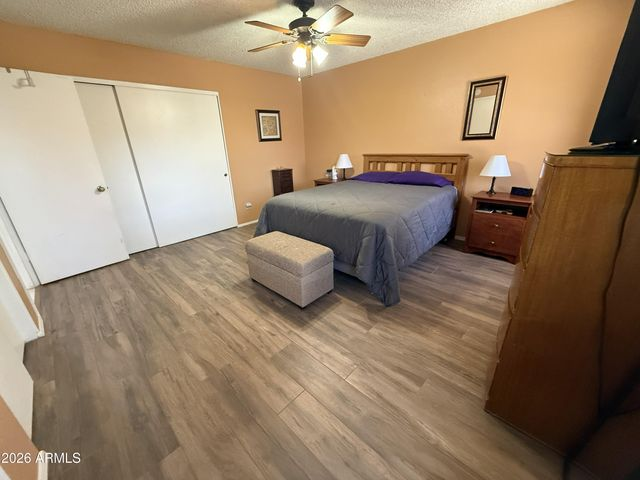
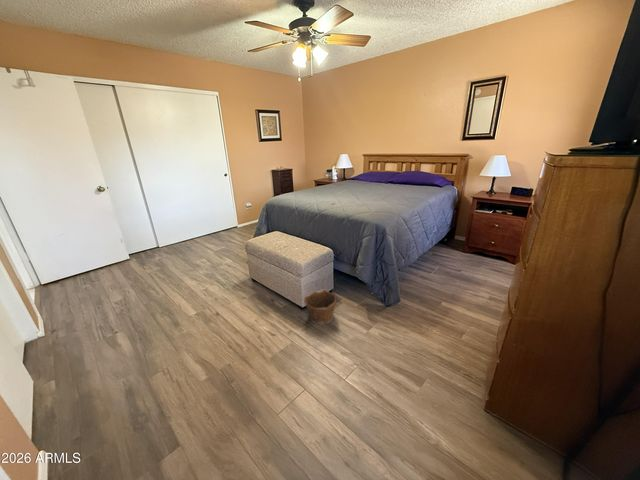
+ clay pot [303,288,337,325]
